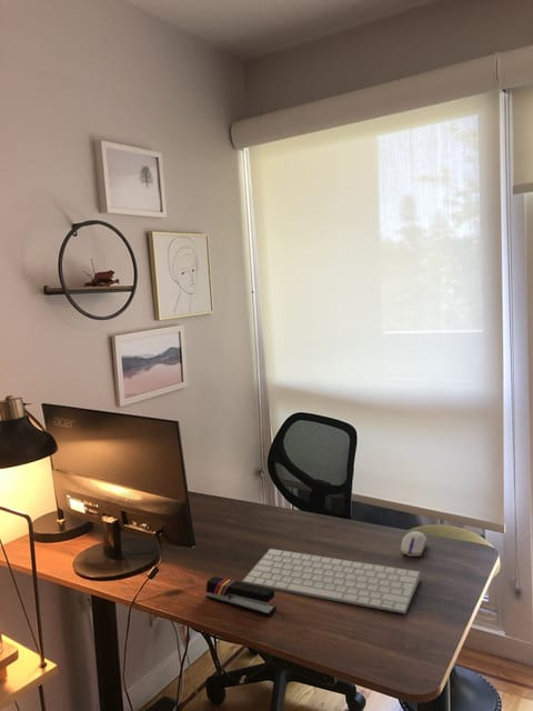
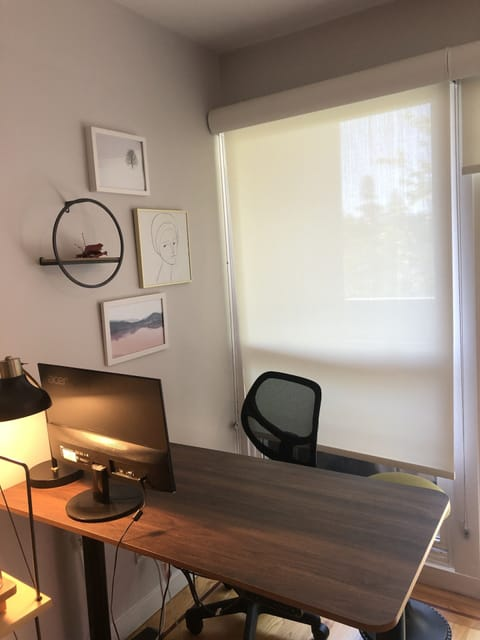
- computer mouse [400,530,428,558]
- stapler [205,575,278,617]
- computer keyboard [241,548,422,615]
